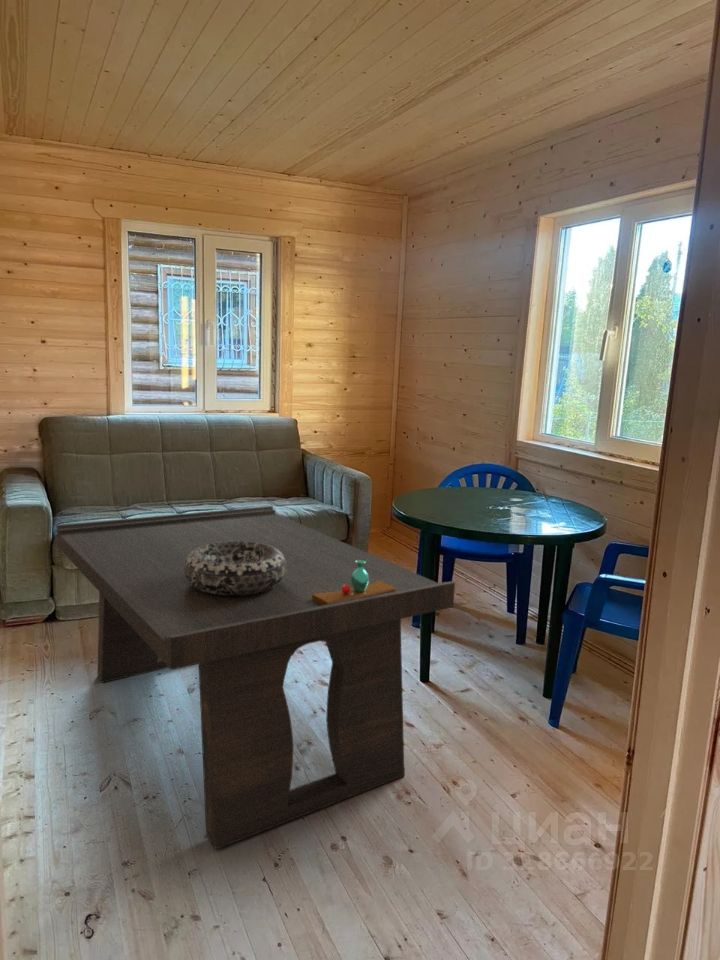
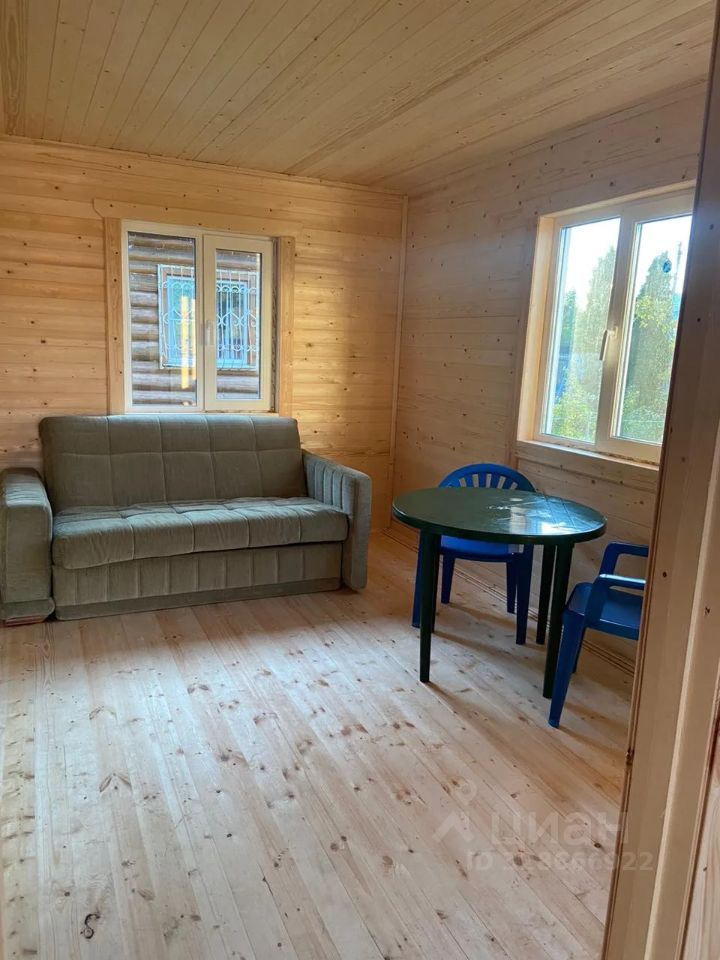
- coffee table [55,505,456,850]
- vase [312,560,396,605]
- decorative bowl [184,541,287,595]
